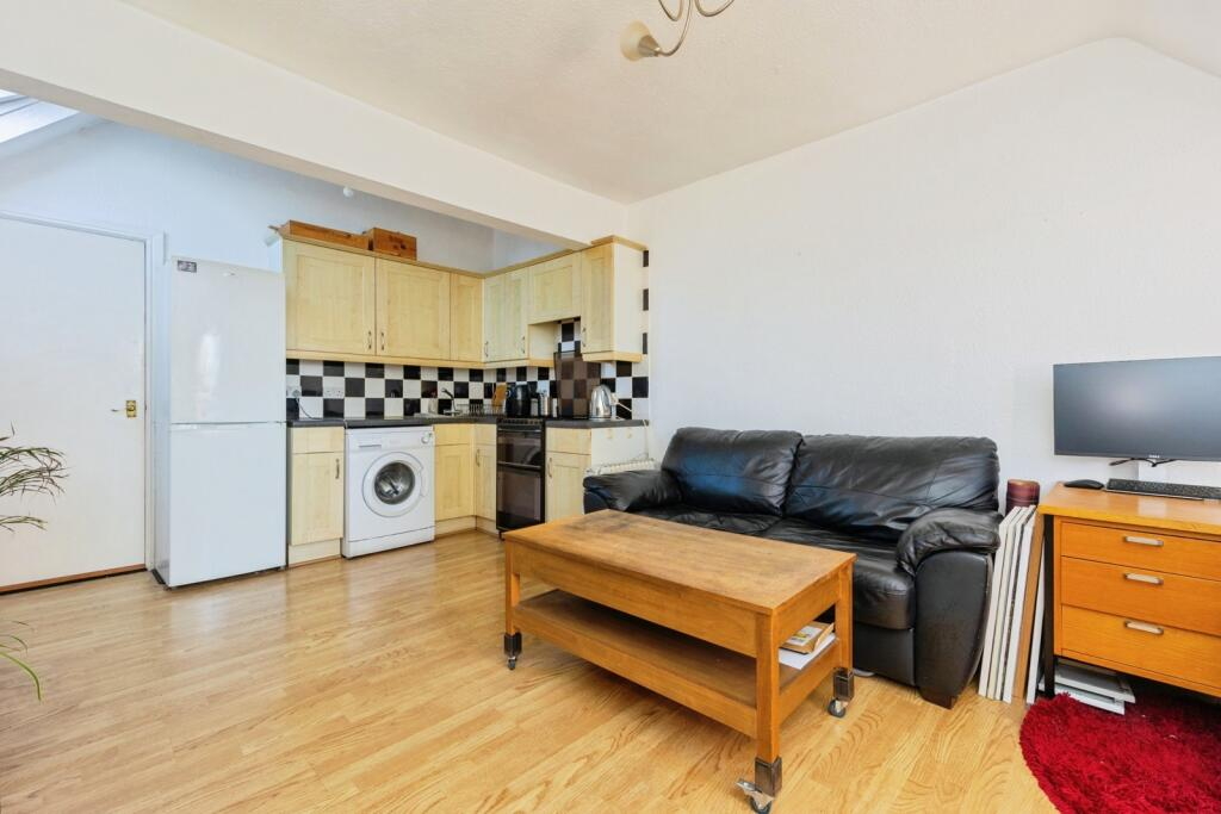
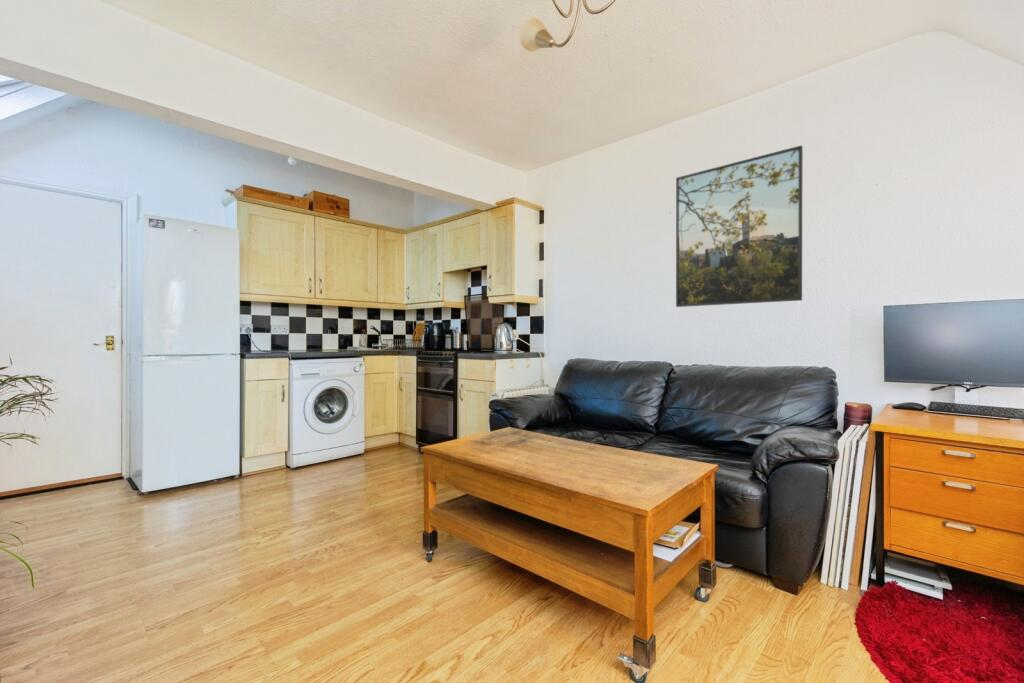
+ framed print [675,144,804,308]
